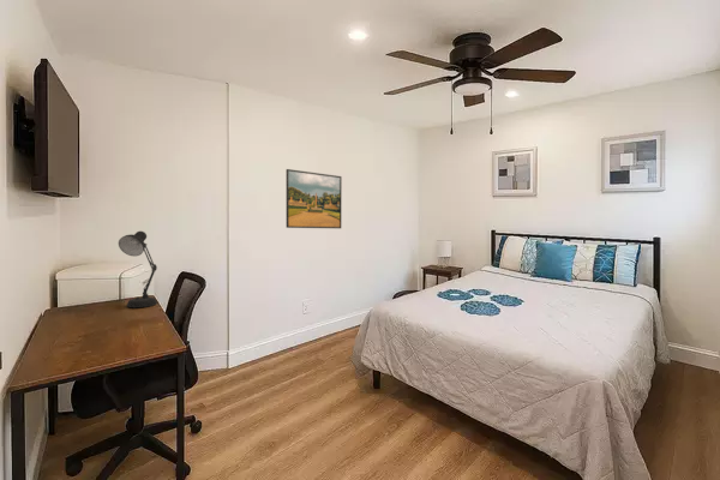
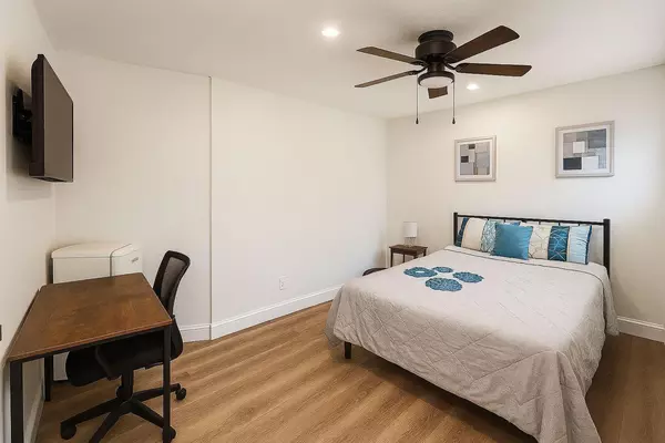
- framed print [286,168,343,229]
- desk lamp [118,230,158,308]
